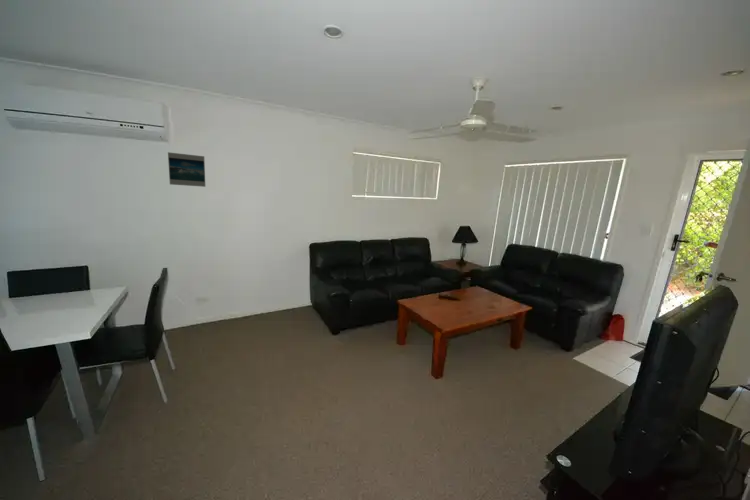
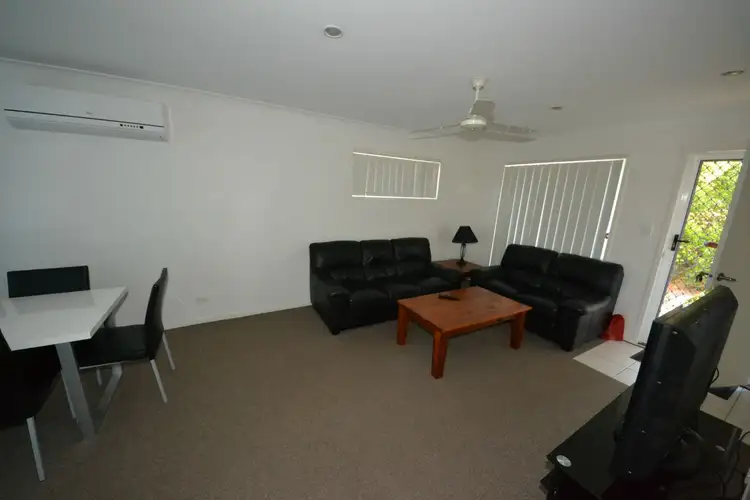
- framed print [167,151,206,188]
